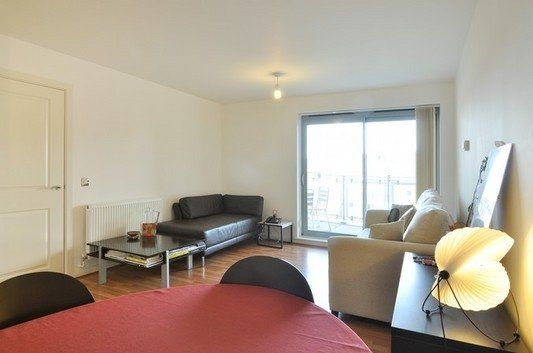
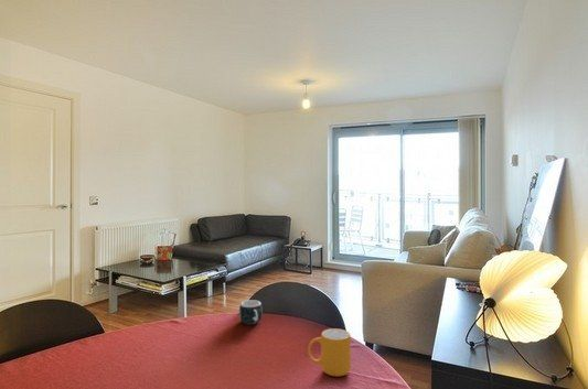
+ mug [307,327,352,377]
+ mug [238,299,264,325]
